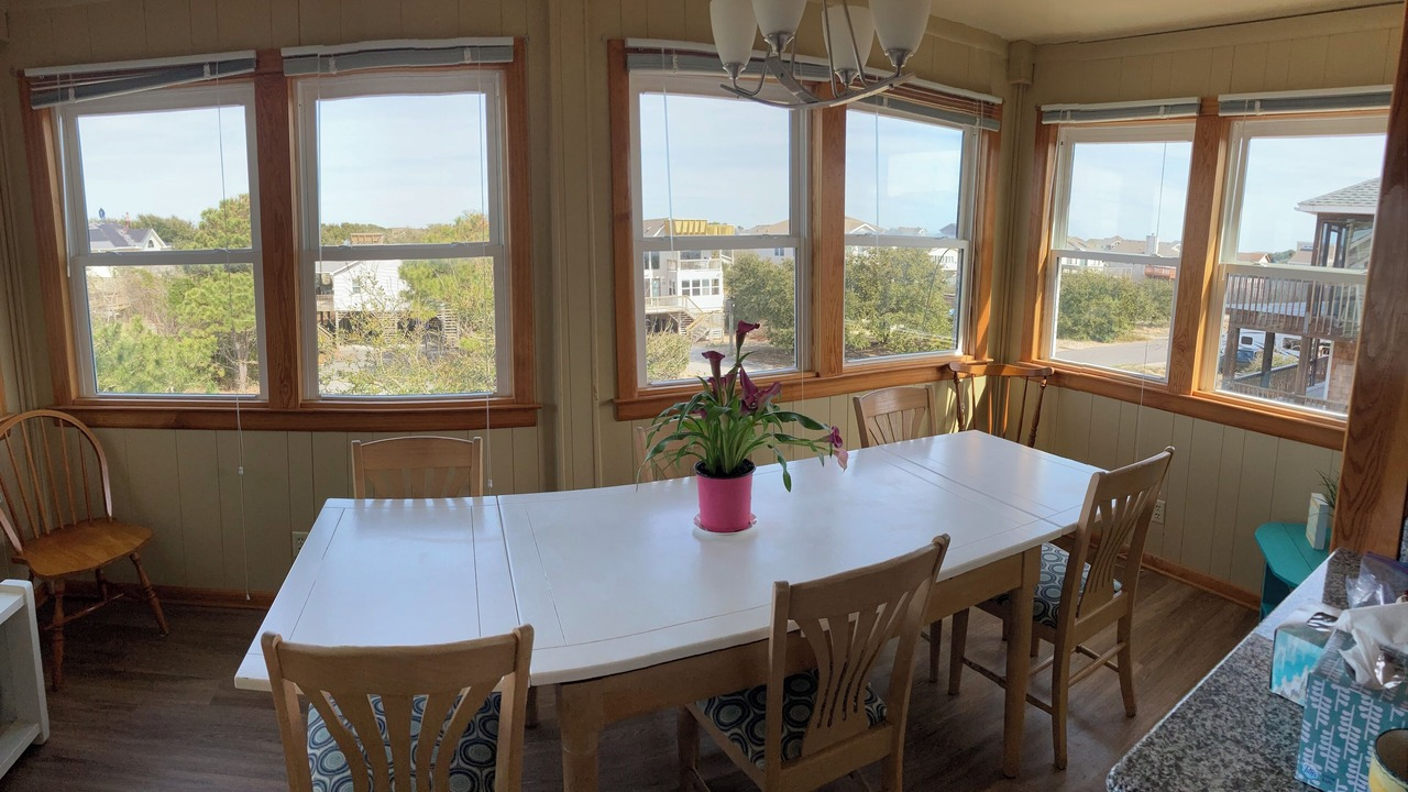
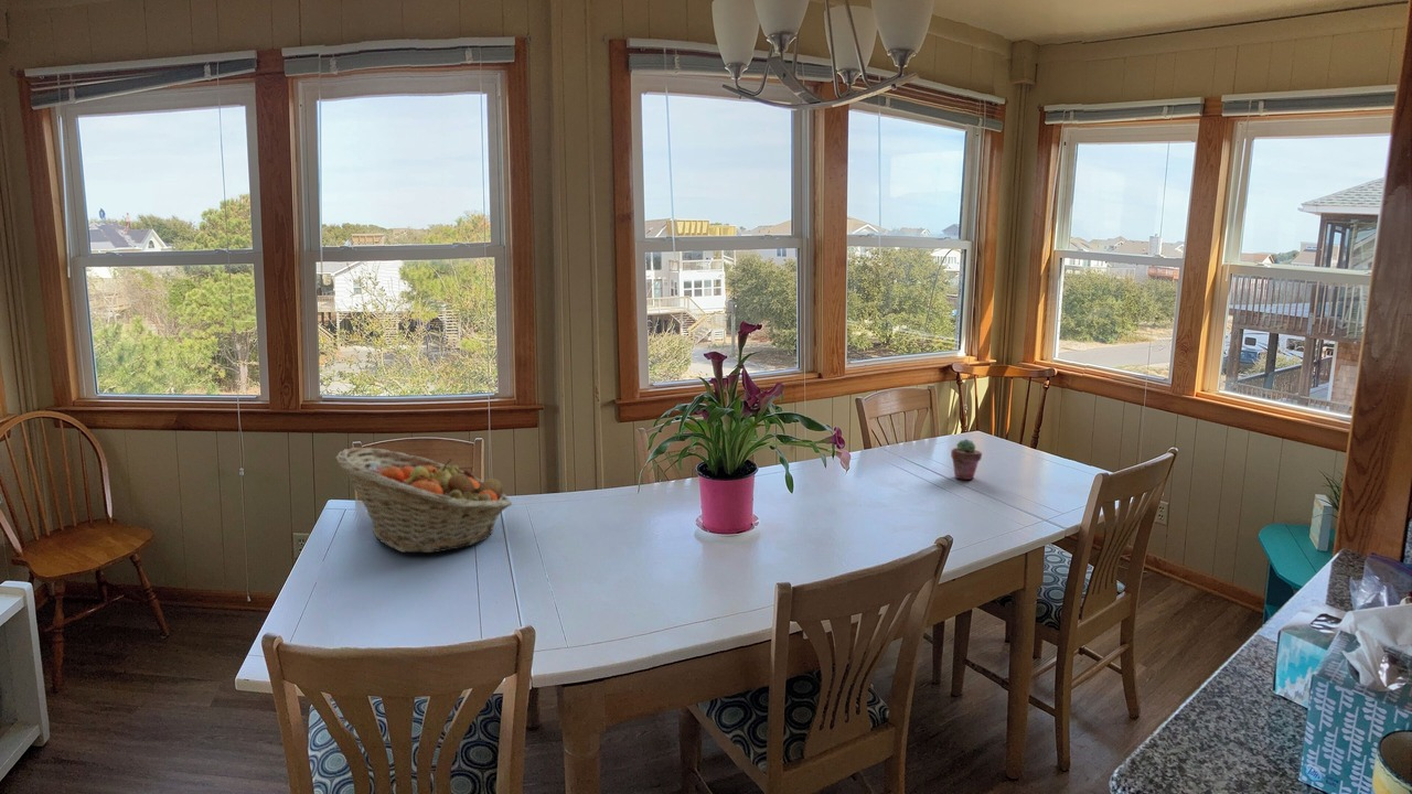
+ potted succulent [950,438,983,481]
+ fruit basket [334,447,513,554]
